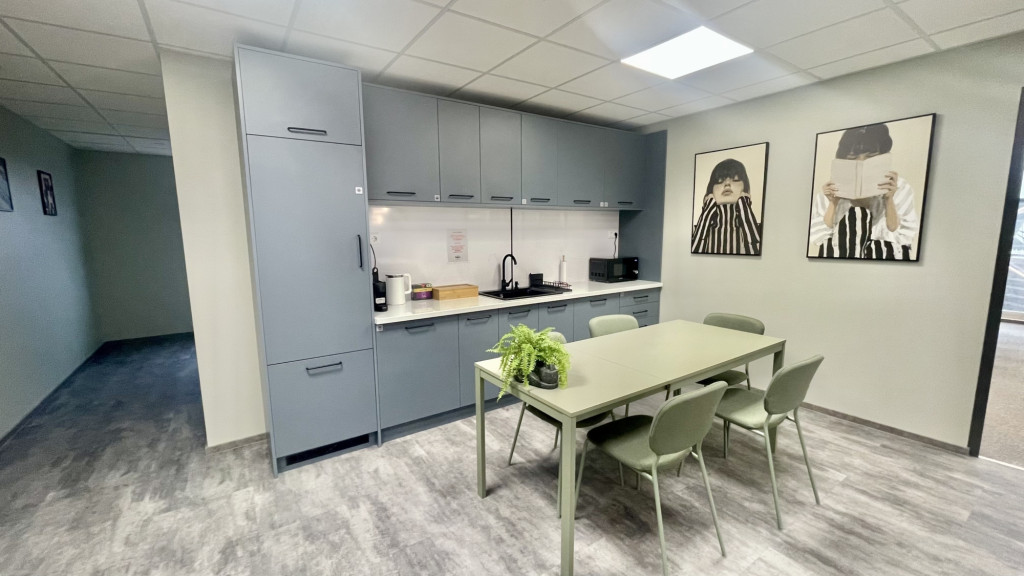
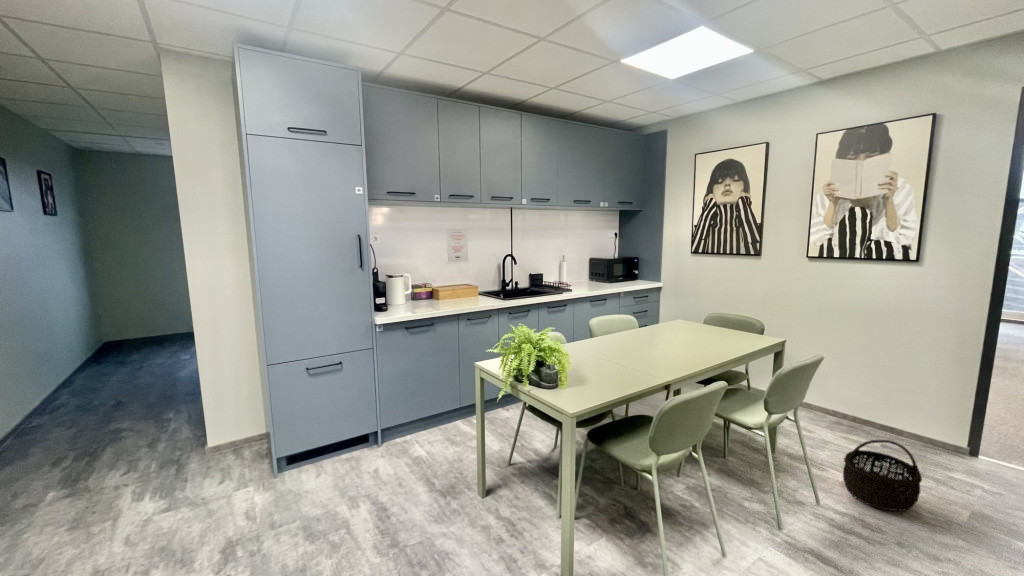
+ wicker basket [842,439,923,512]
